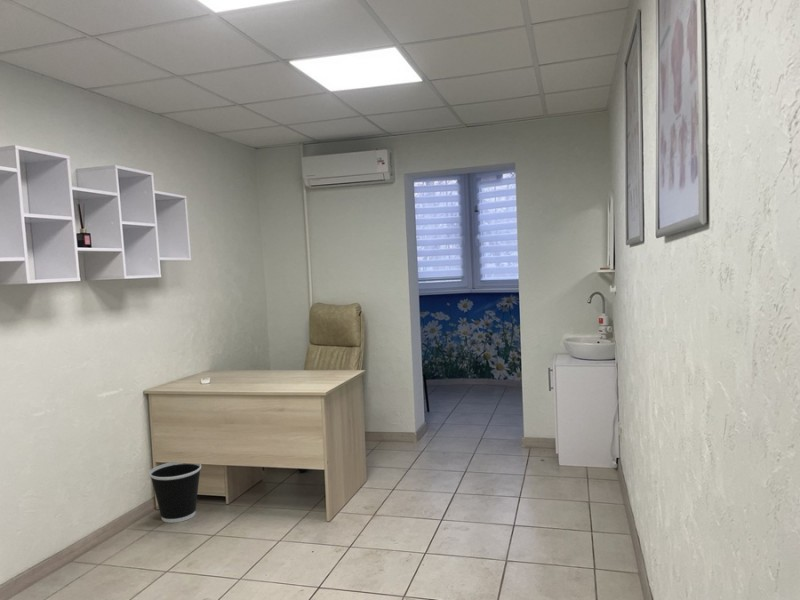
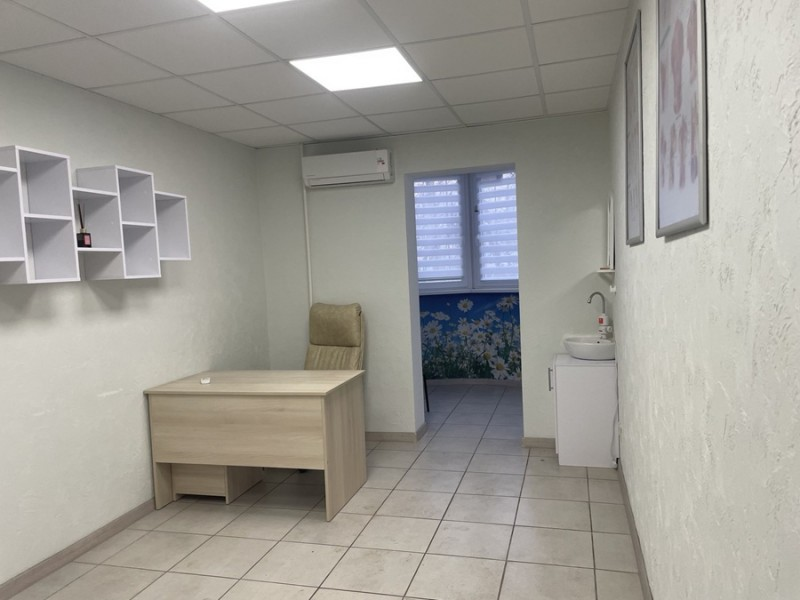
- wastebasket [148,462,202,524]
